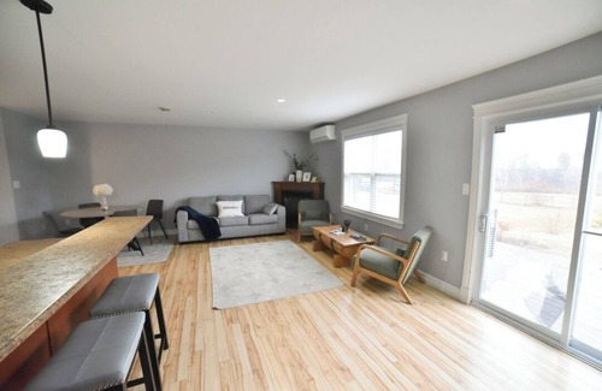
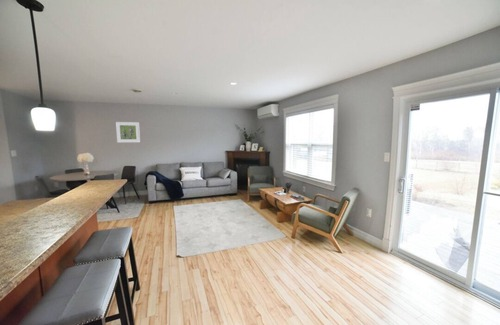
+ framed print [115,121,141,144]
